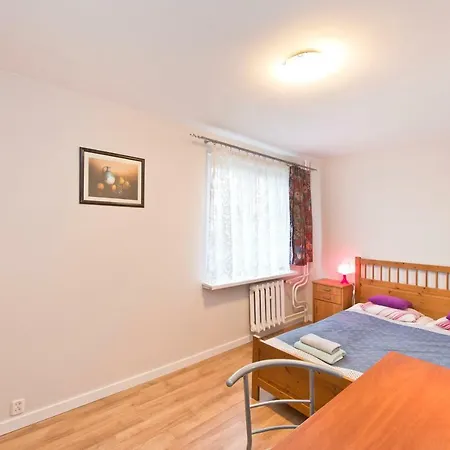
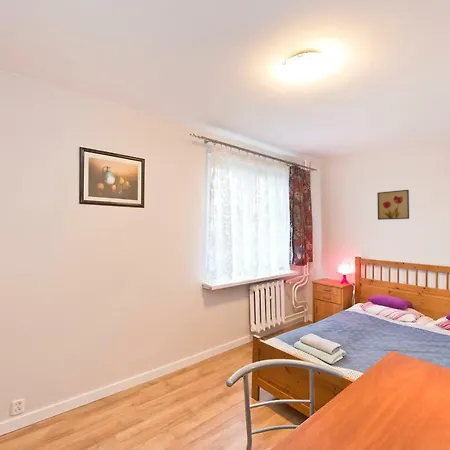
+ wall art [376,189,410,221]
